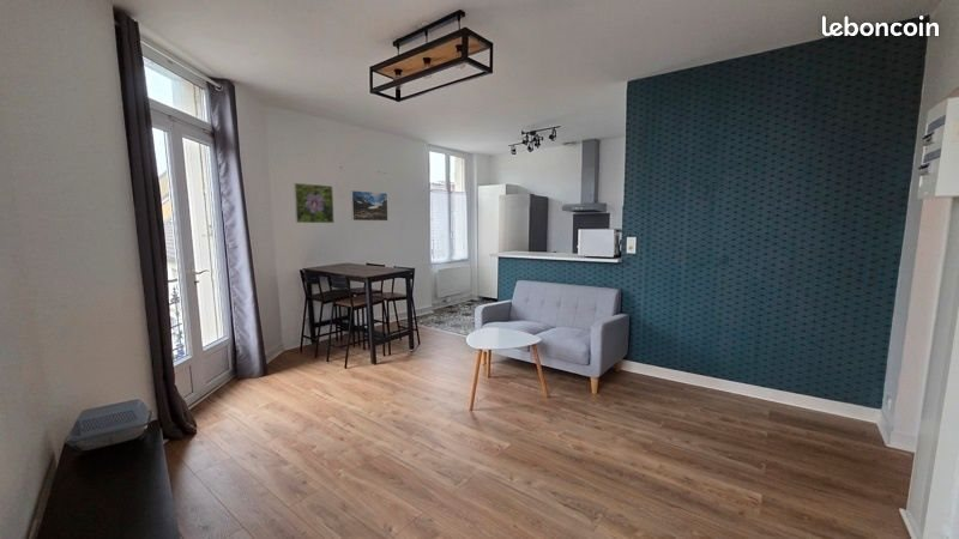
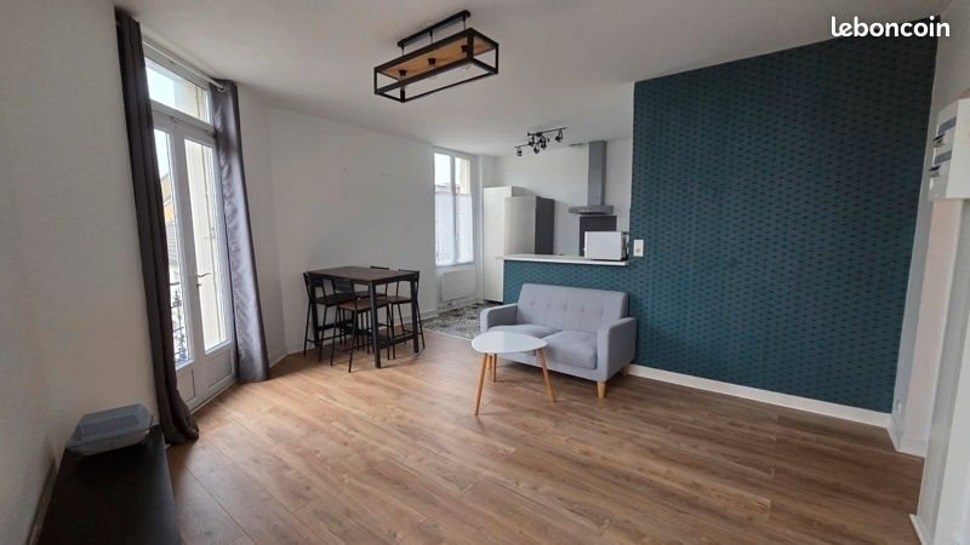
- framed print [350,189,390,222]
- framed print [292,182,336,224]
